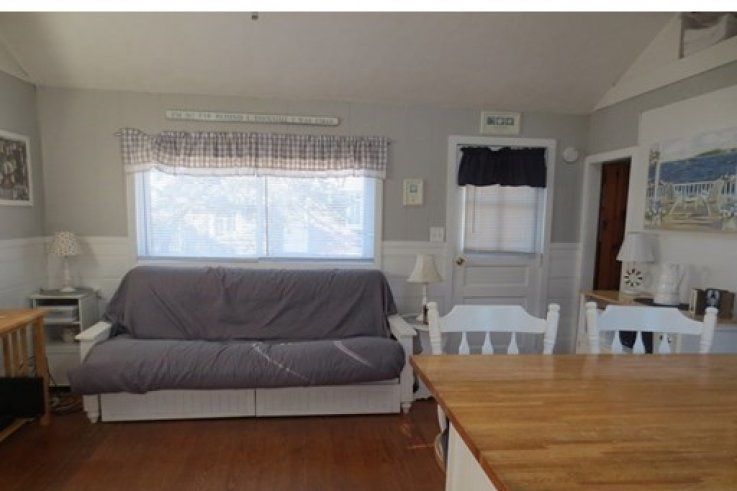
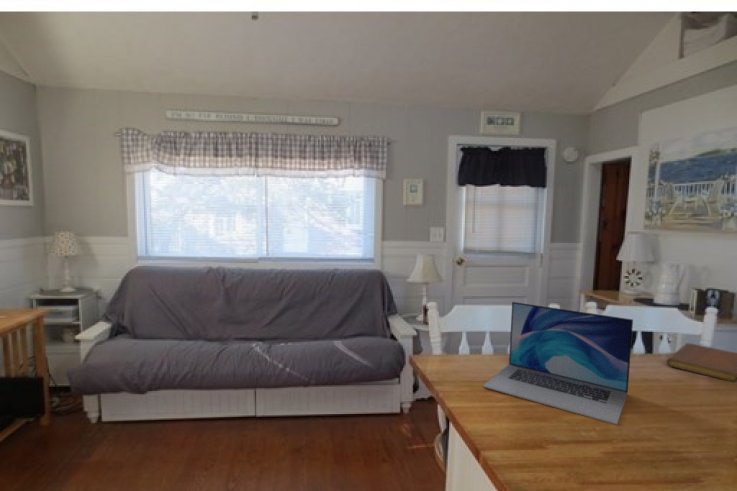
+ notebook [666,342,737,383]
+ laptop [482,301,634,426]
